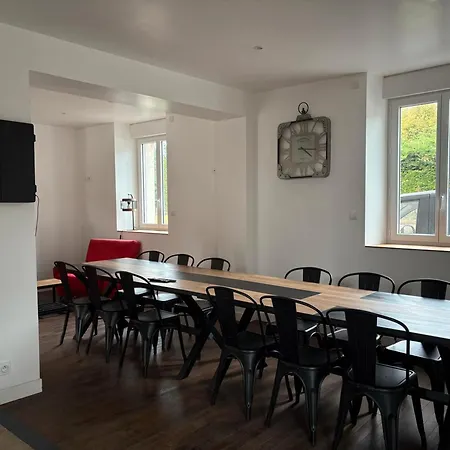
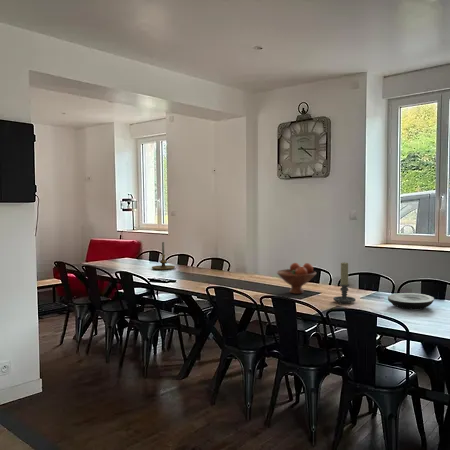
+ plate [387,292,435,311]
+ candle holder [151,241,176,271]
+ fruit bowl [276,262,317,295]
+ candle holder [332,261,357,305]
